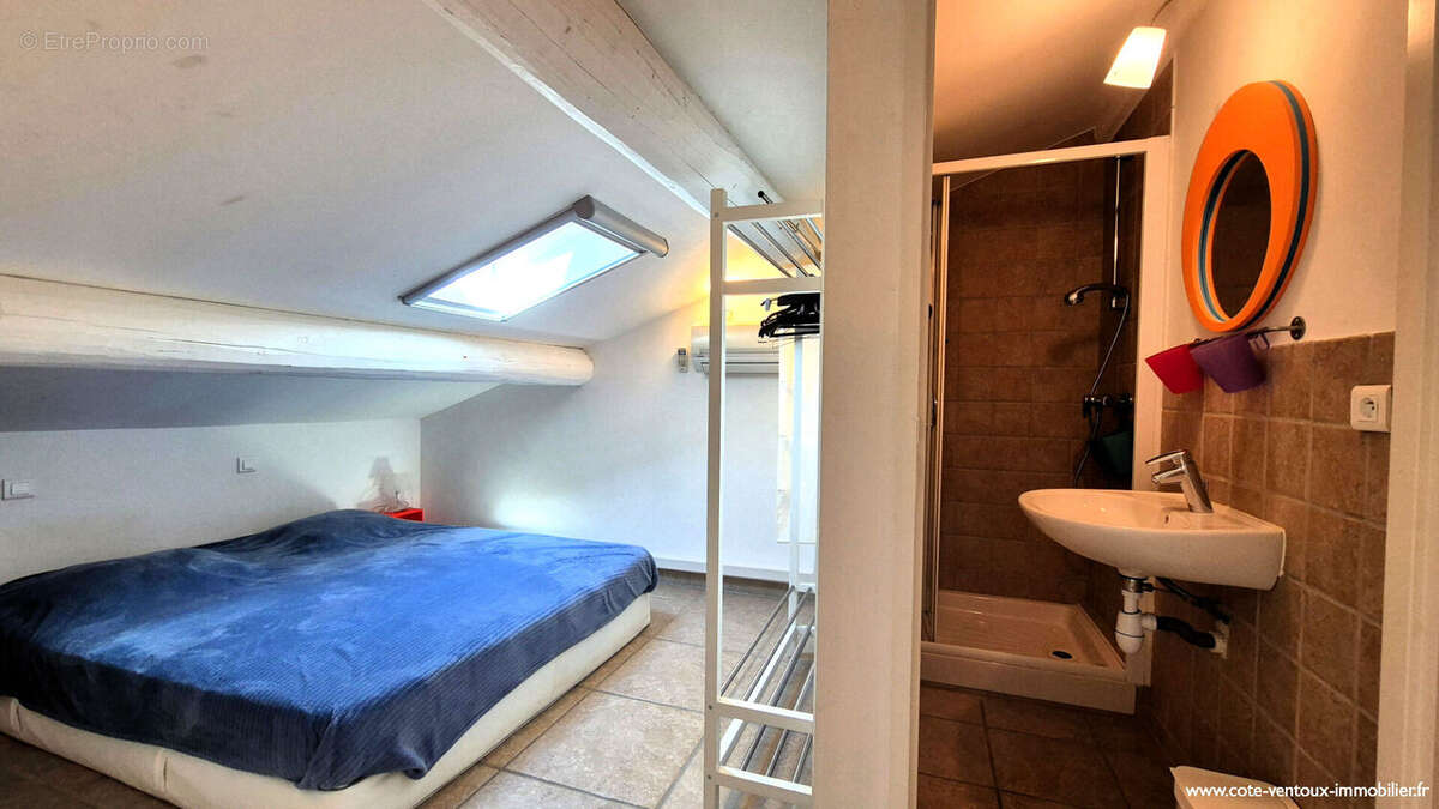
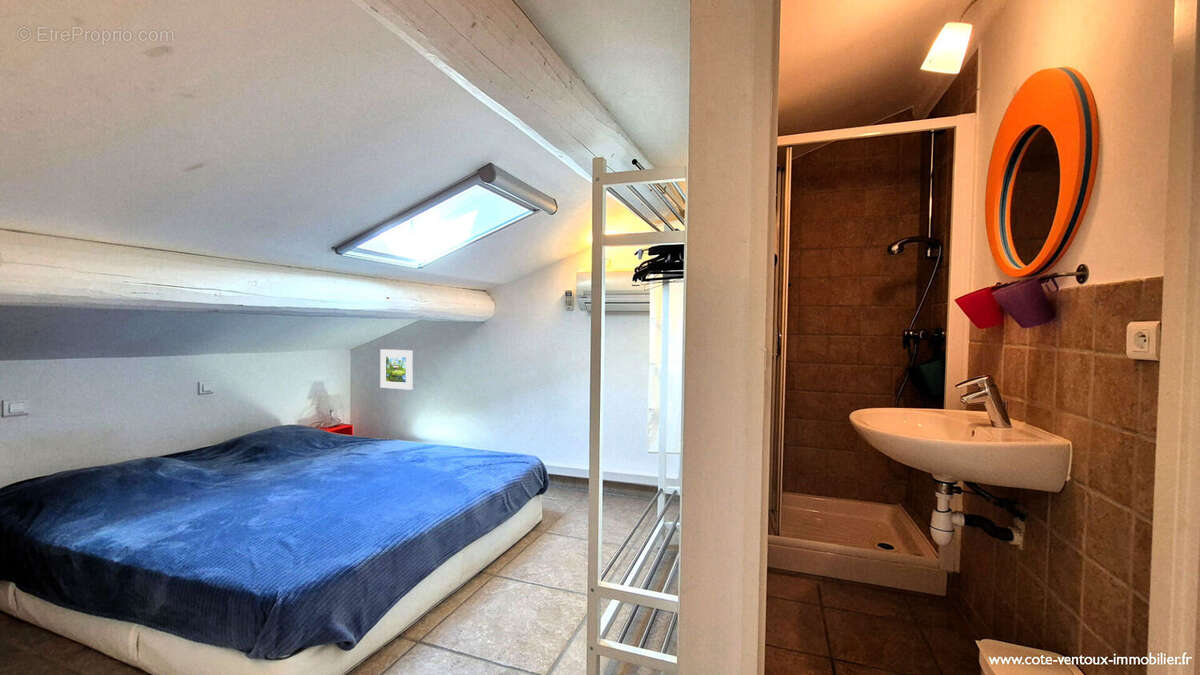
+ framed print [379,348,414,391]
